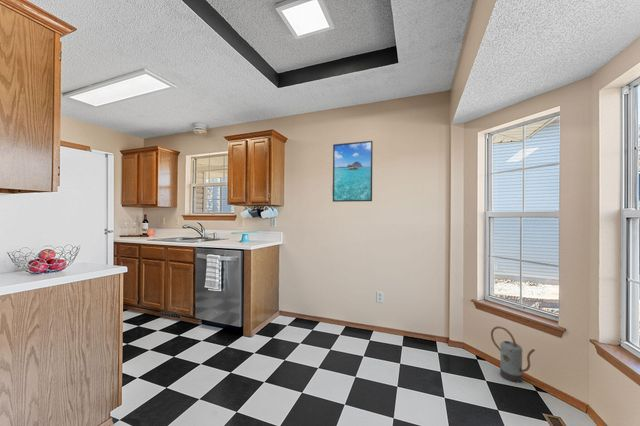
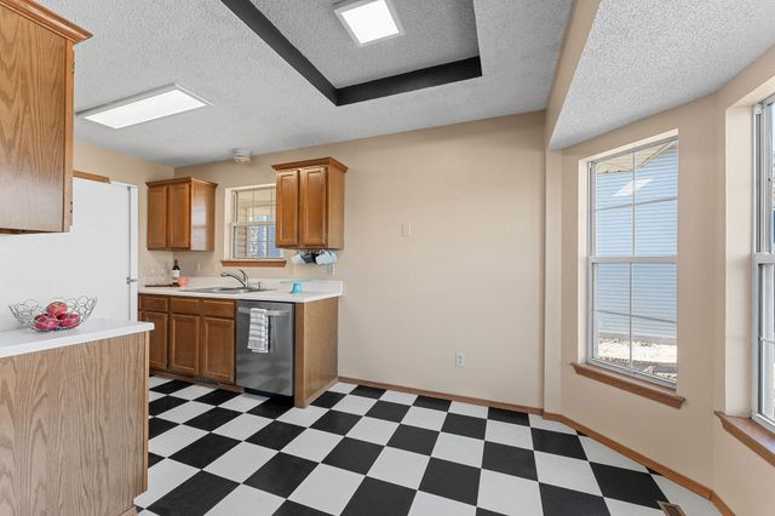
- watering can [490,325,536,383]
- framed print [332,140,374,203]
